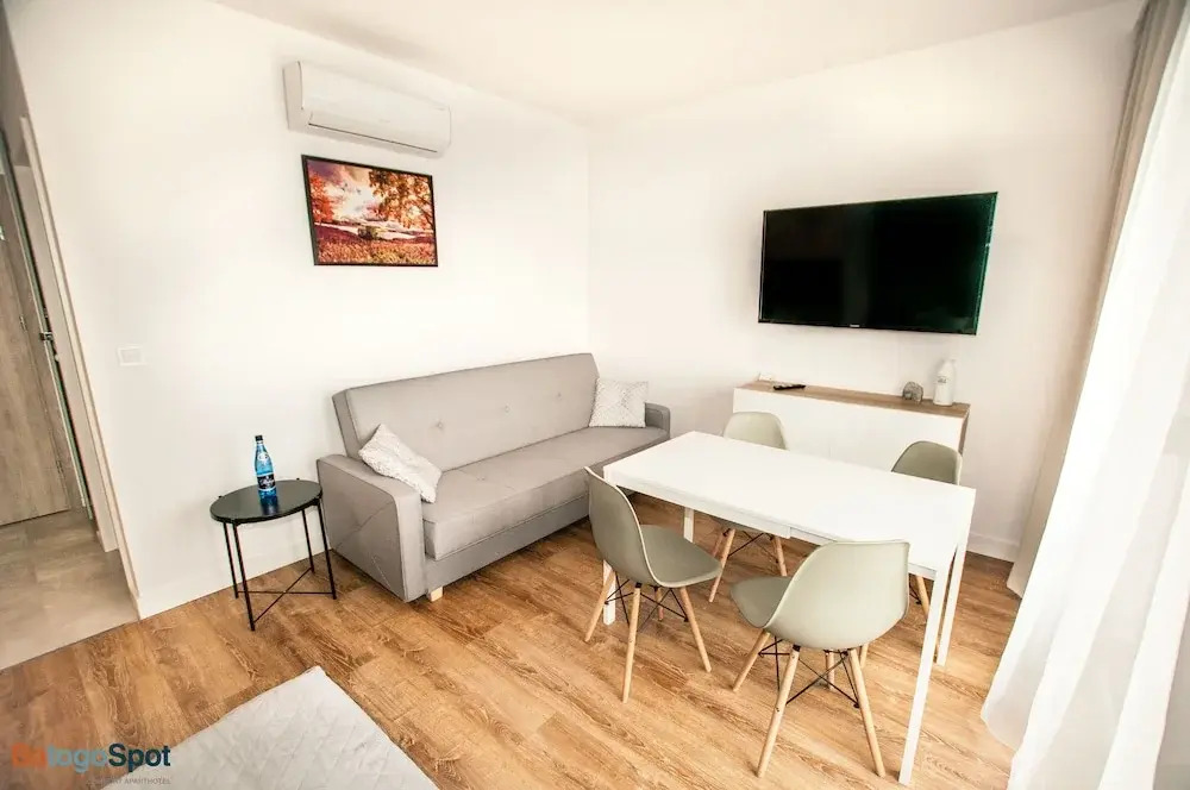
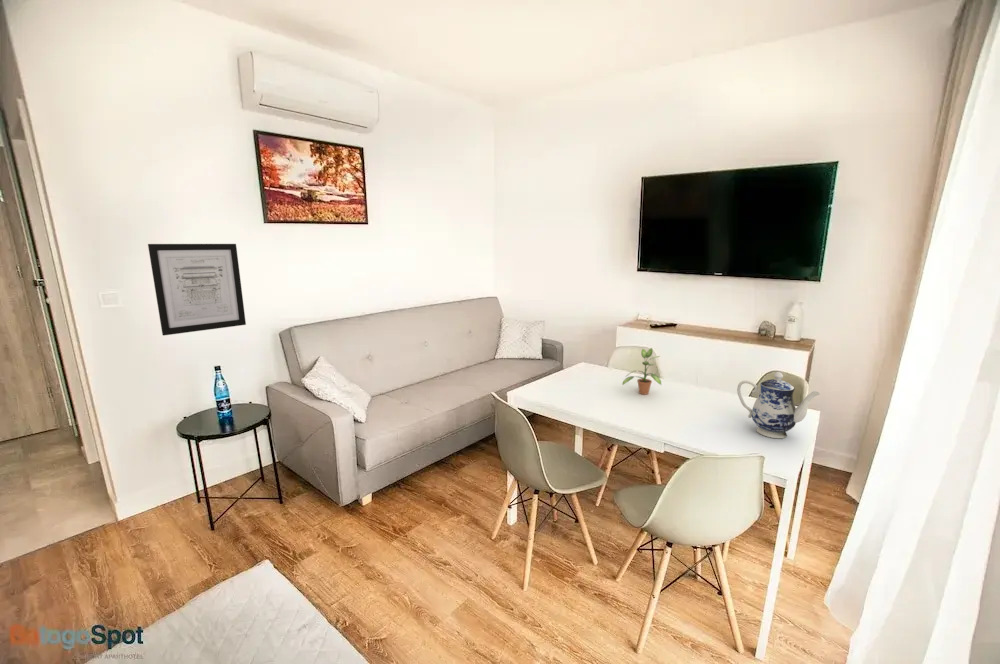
+ wall art [147,243,247,336]
+ teapot [736,371,821,439]
+ potted plant [622,347,662,396]
